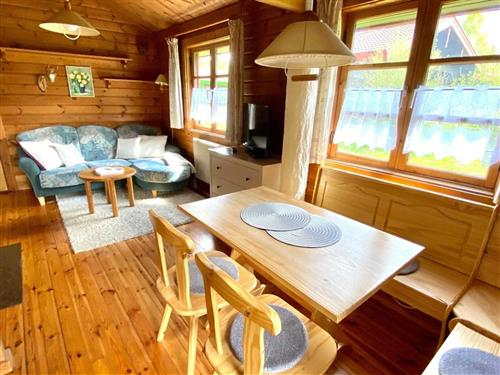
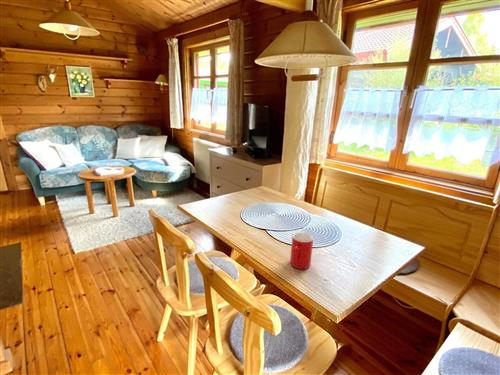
+ cup [289,232,314,270]
